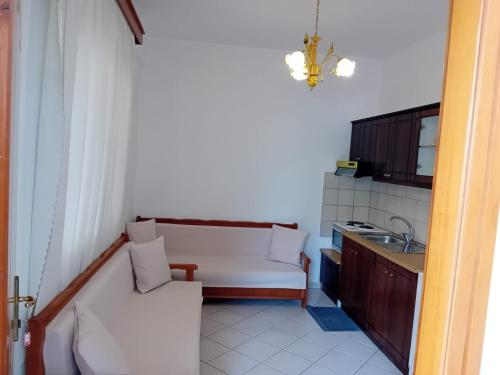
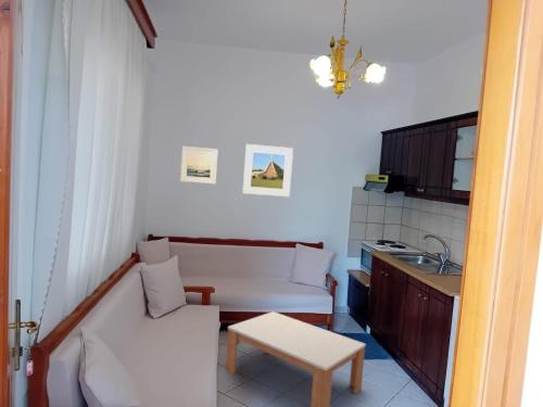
+ coffee table [225,310,367,407]
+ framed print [241,143,294,198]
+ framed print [179,145,219,185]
